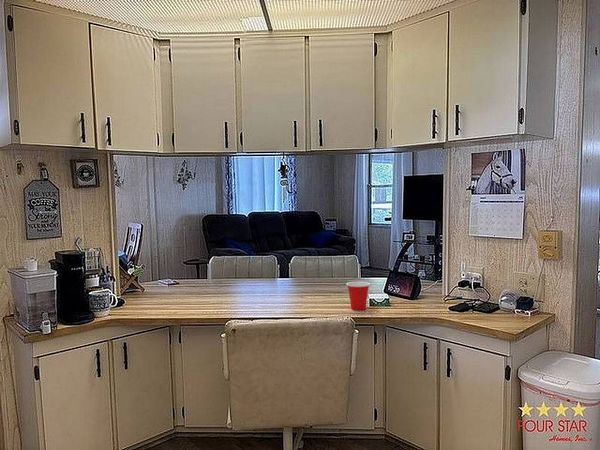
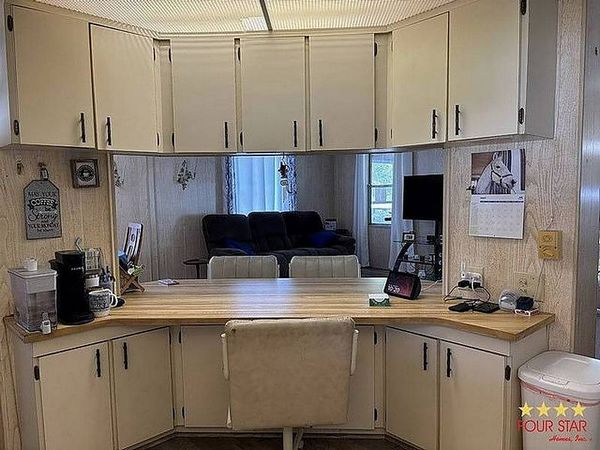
- cup [345,281,371,311]
